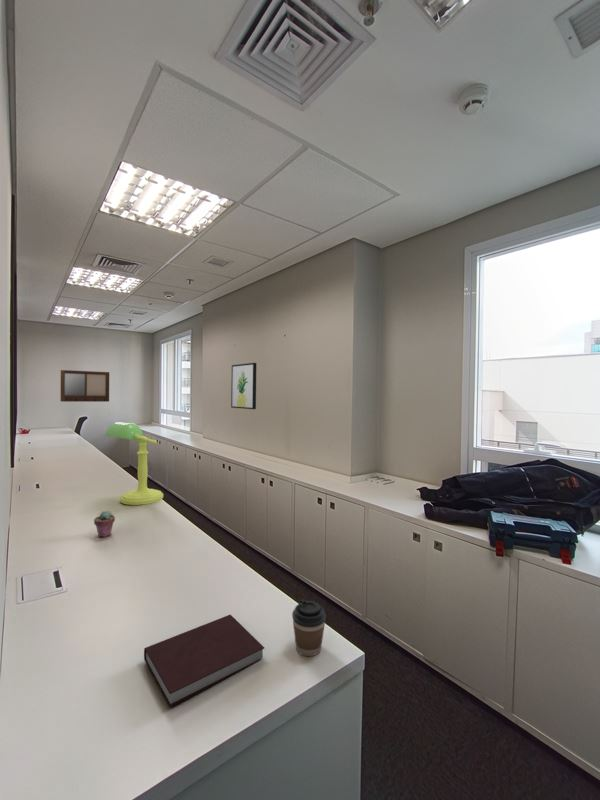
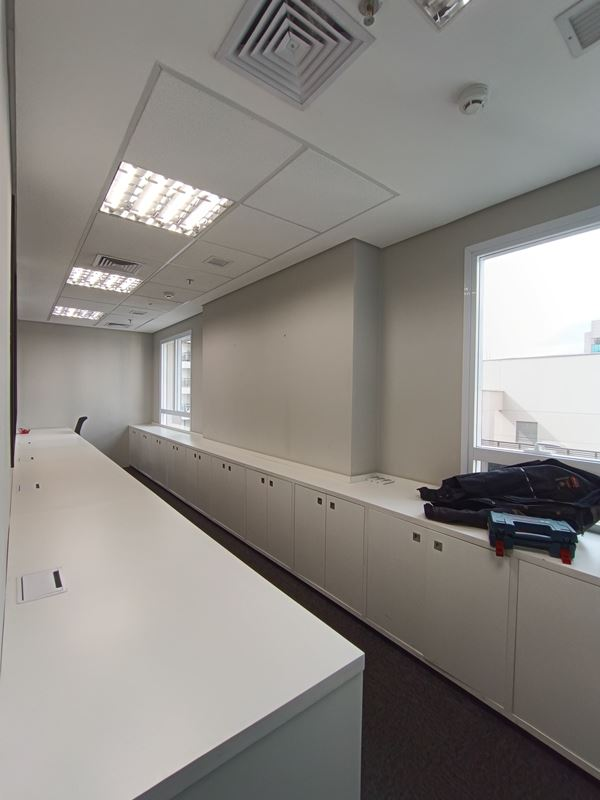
- notebook [143,614,265,708]
- wall art [230,362,257,410]
- writing board [59,369,110,403]
- desk lamp [104,421,164,506]
- coffee cup [291,598,327,657]
- potted succulent [93,510,116,538]
